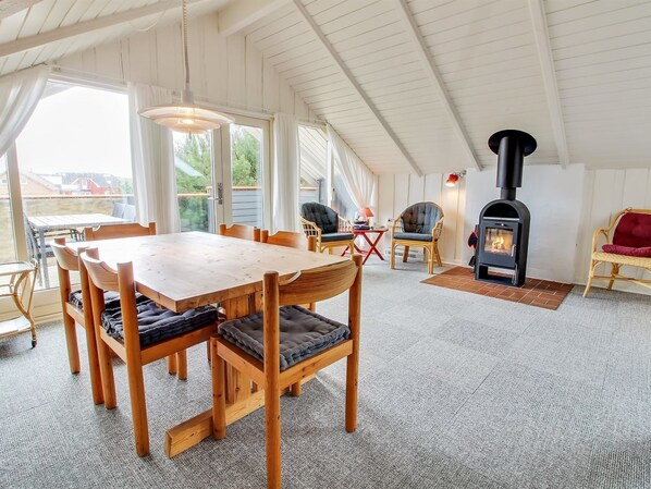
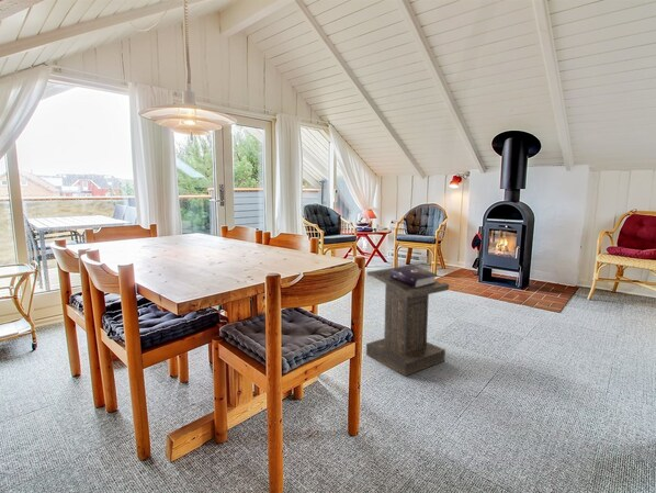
+ lectern [365,264,450,378]
